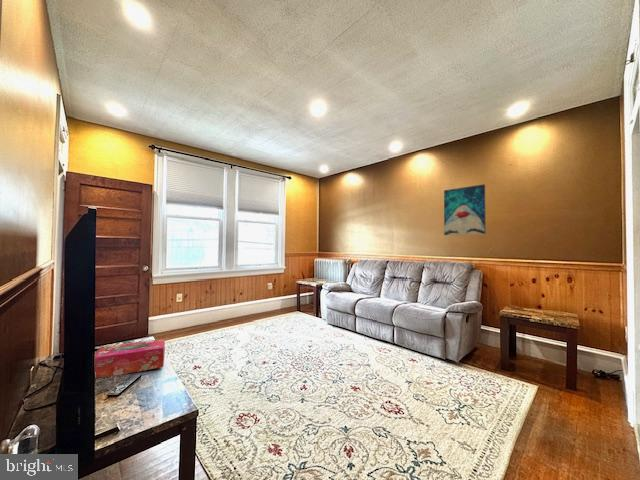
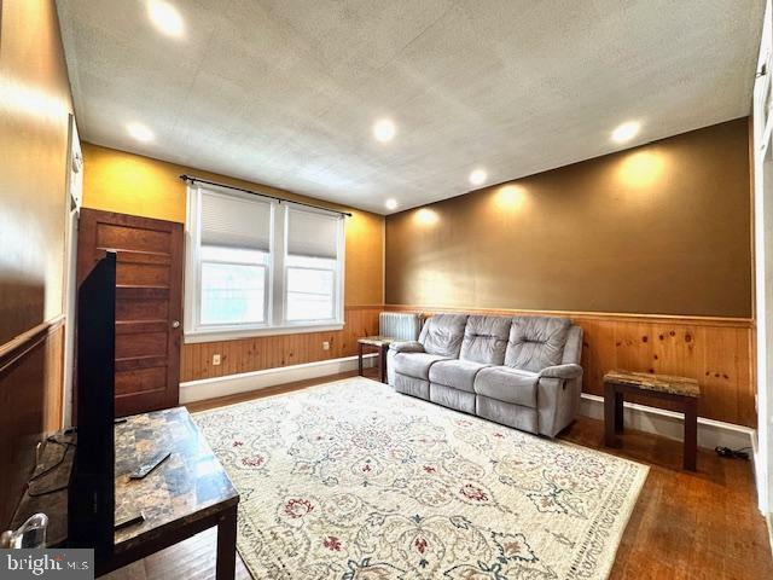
- wall art [443,183,487,236]
- tissue box [94,338,166,379]
